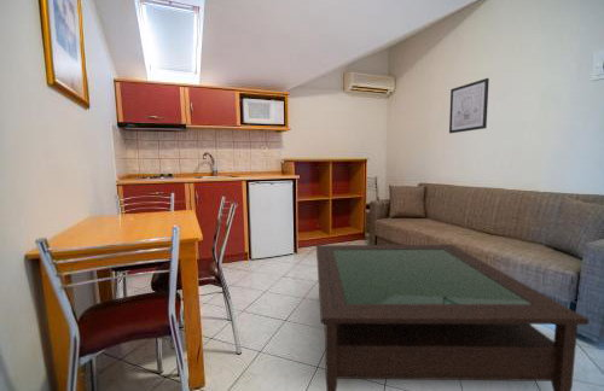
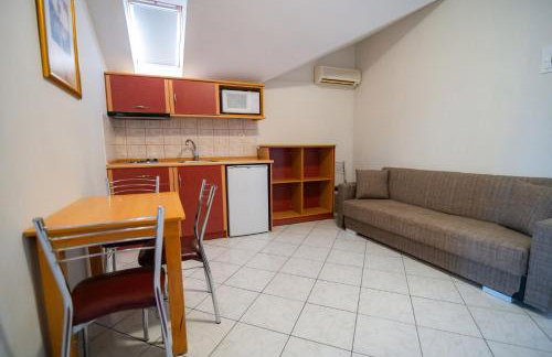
- coffee table [315,244,591,391]
- wall art [448,77,490,134]
